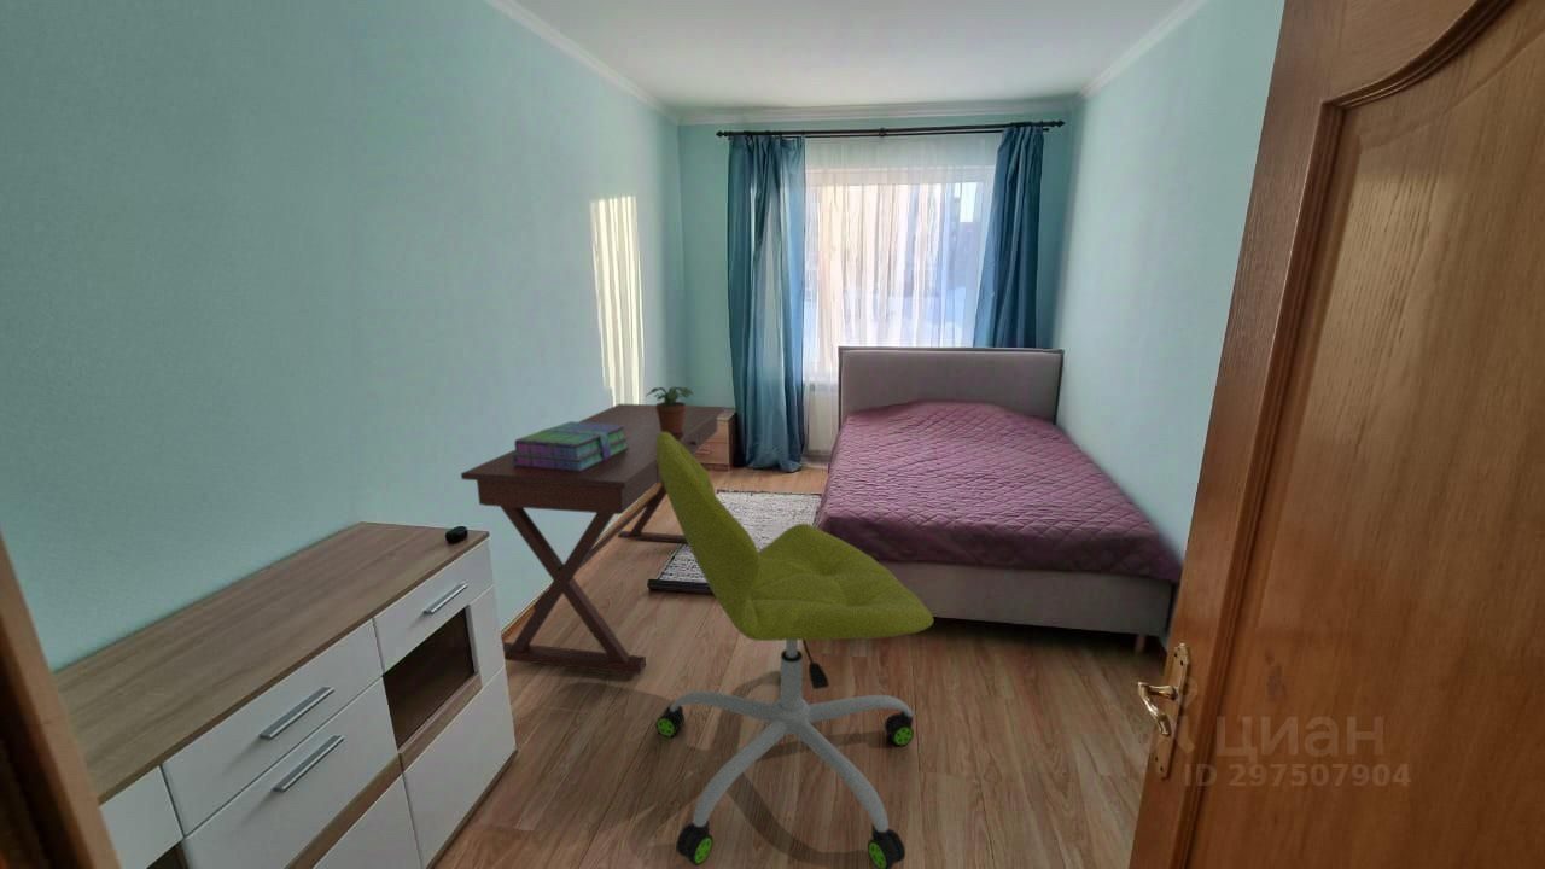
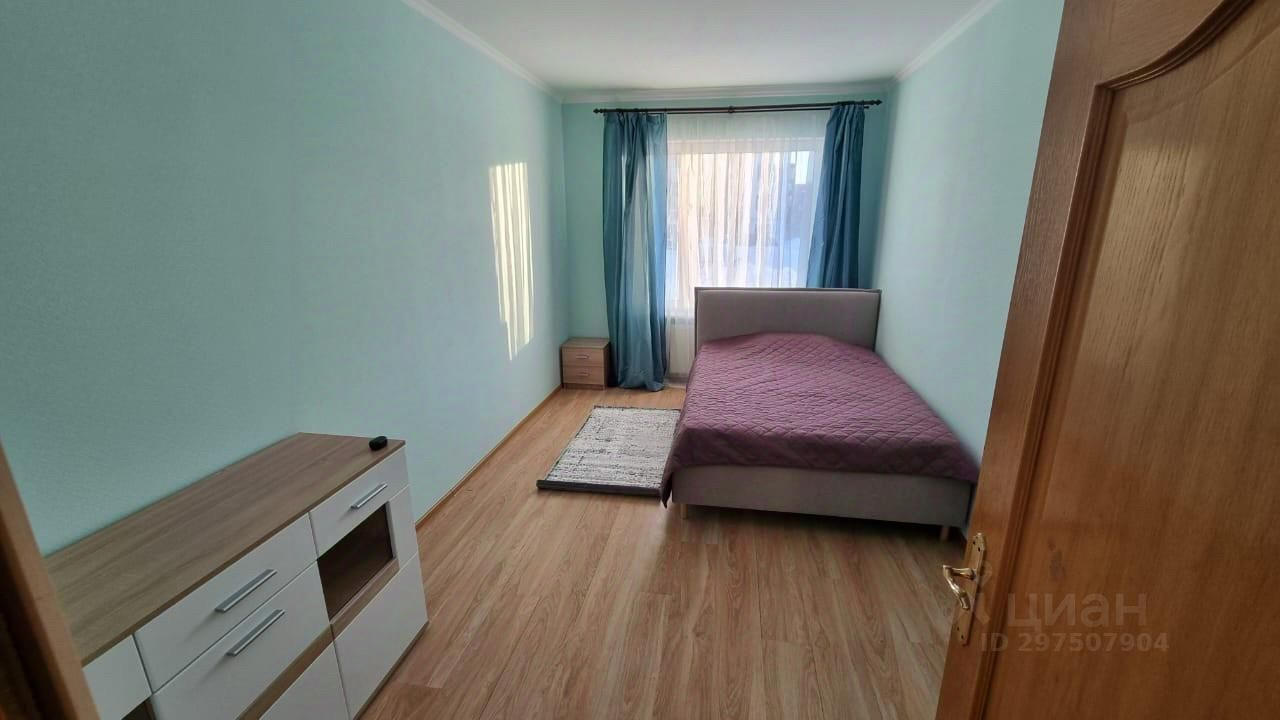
- potted plant [645,385,694,434]
- desk [460,402,725,676]
- stack of books [512,420,629,471]
- office chair [654,432,934,869]
